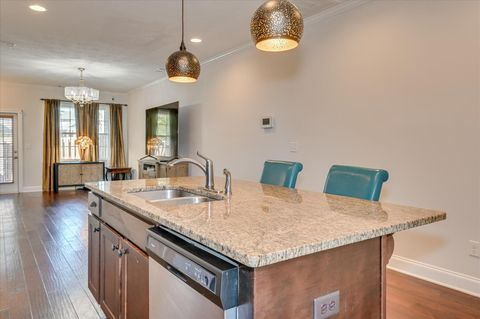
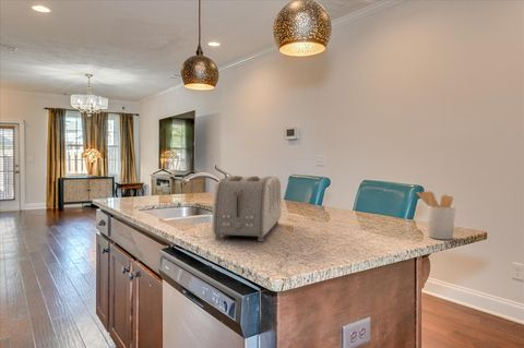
+ utensil holder [415,190,456,241]
+ toaster [211,175,283,242]
